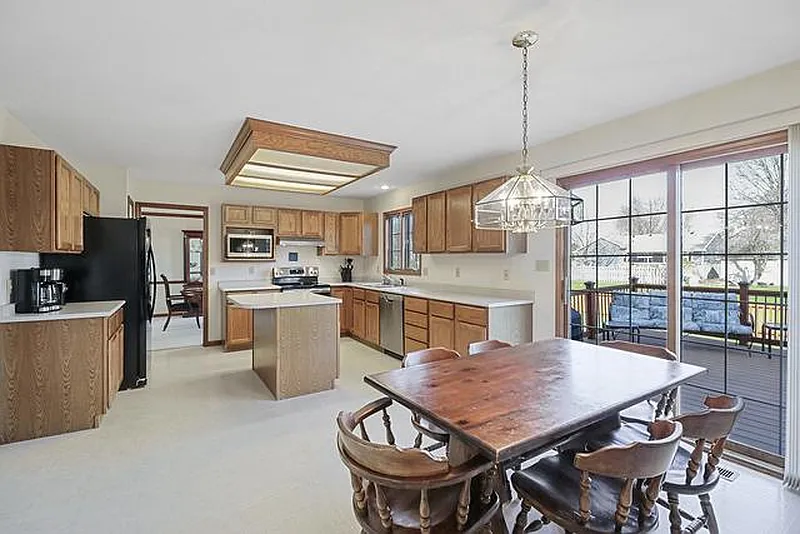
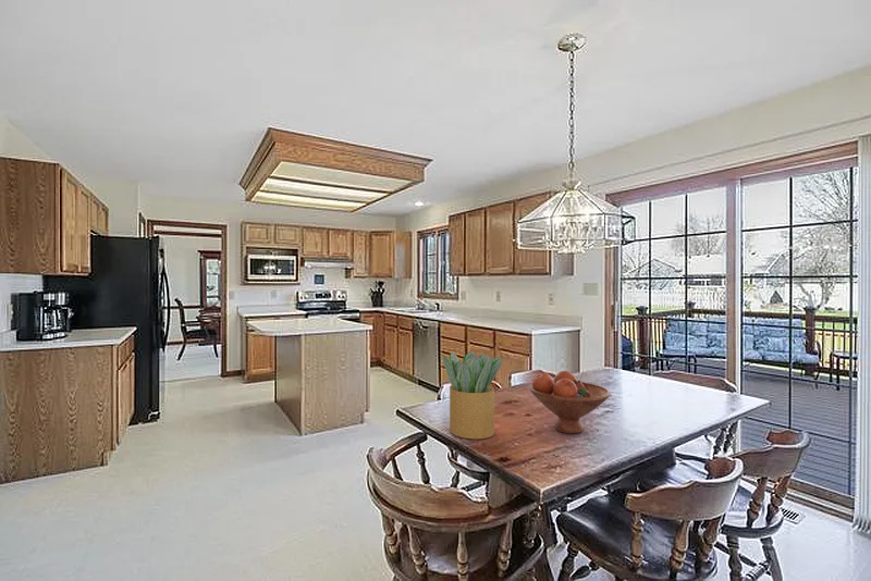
+ fruit bowl [529,370,611,434]
+ potted plant [441,350,503,440]
